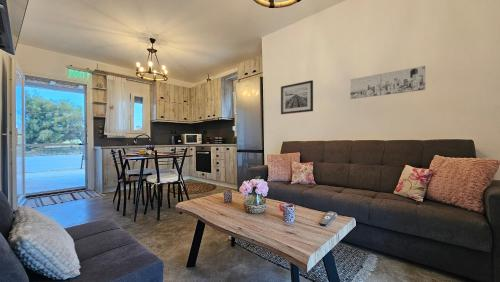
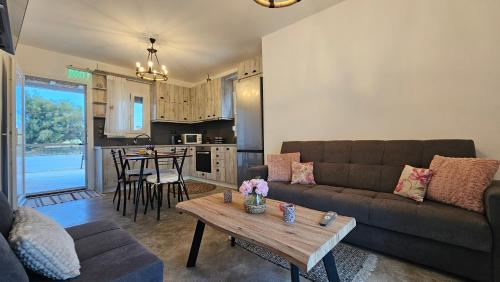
- wall art [280,79,314,115]
- wall art [349,65,426,100]
